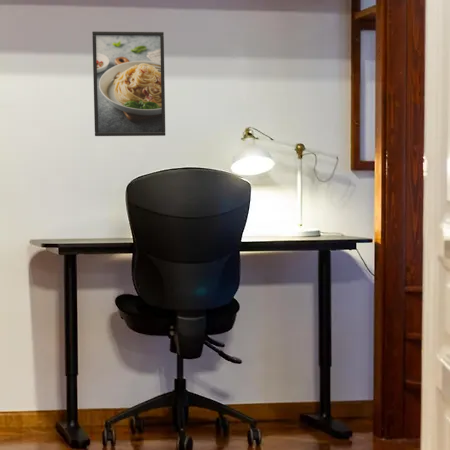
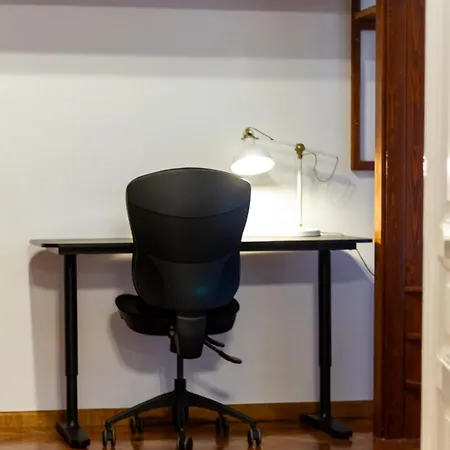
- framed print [91,30,166,137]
